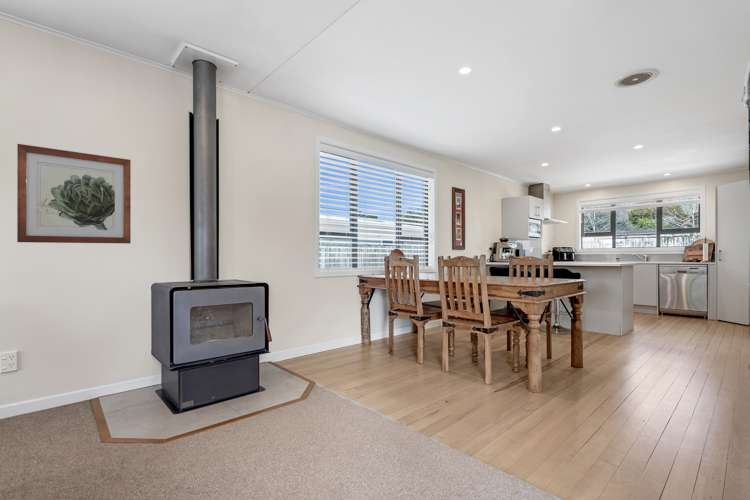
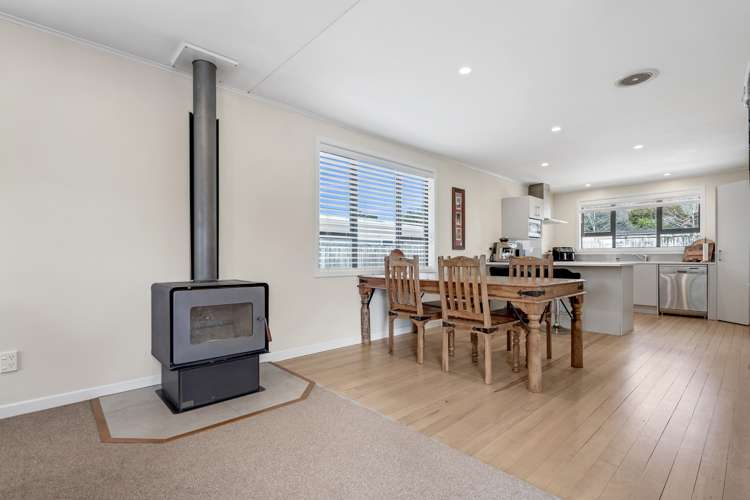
- wall art [16,143,132,245]
